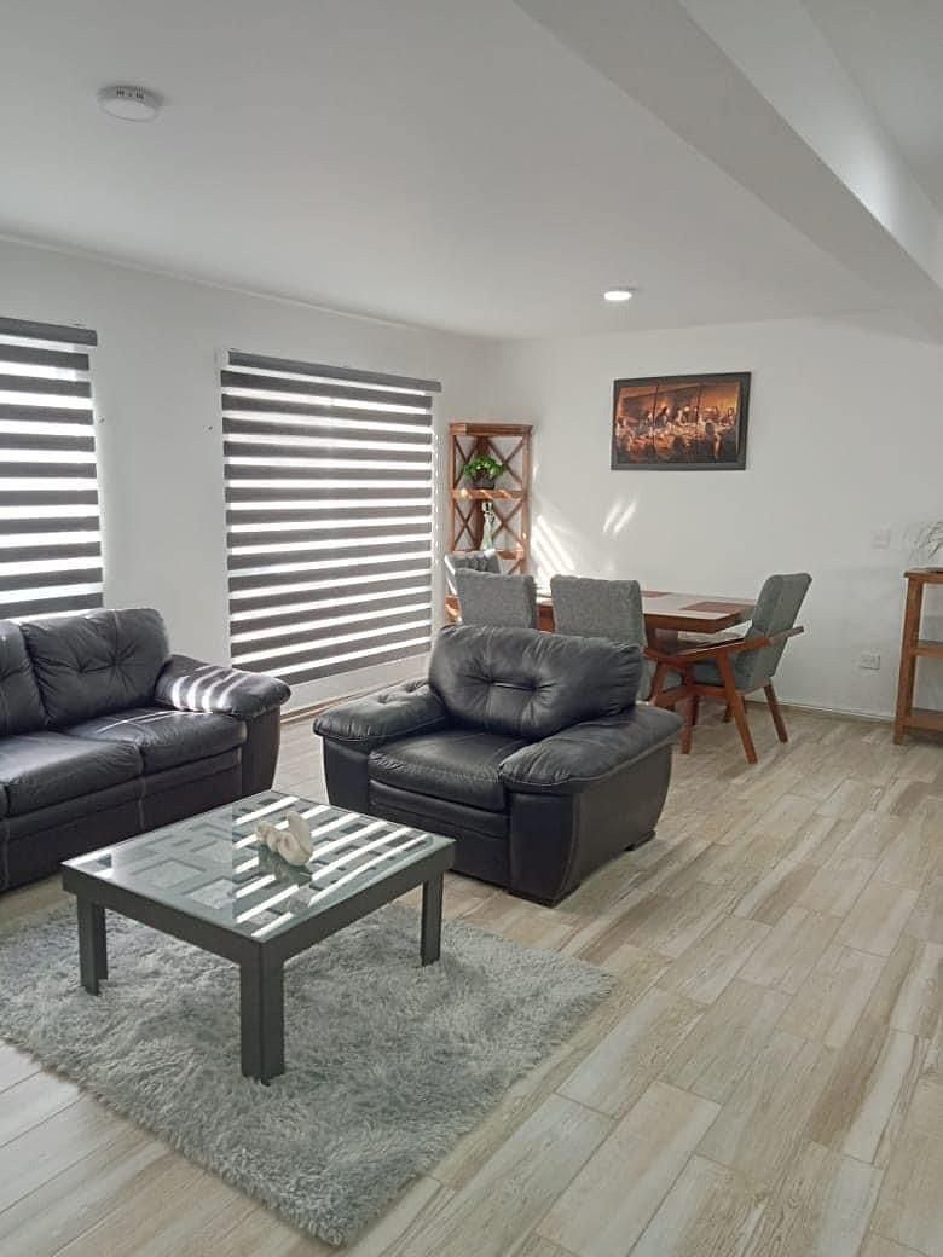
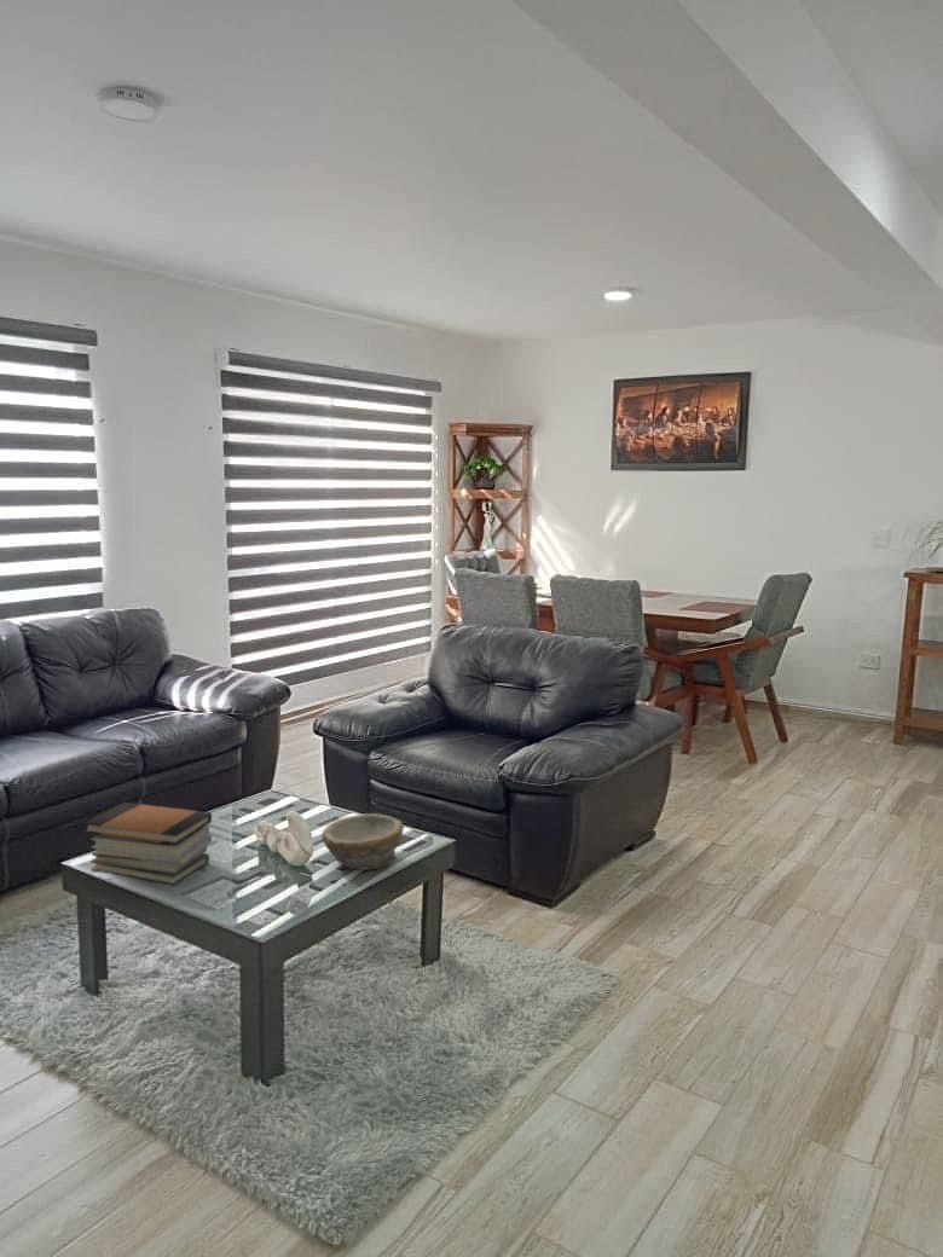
+ bowl [320,812,405,871]
+ book stack [82,801,213,886]
